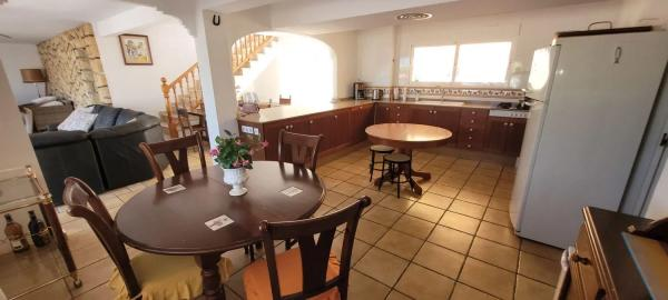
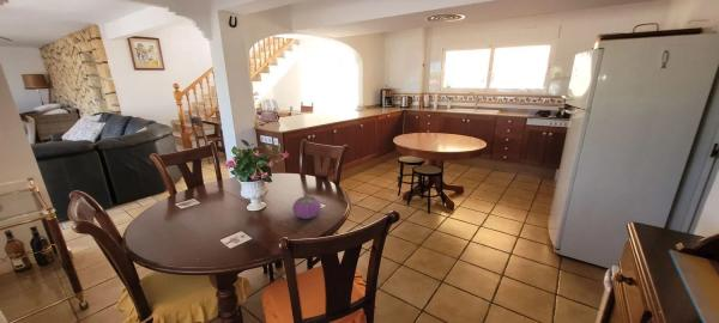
+ teapot [291,191,322,220]
